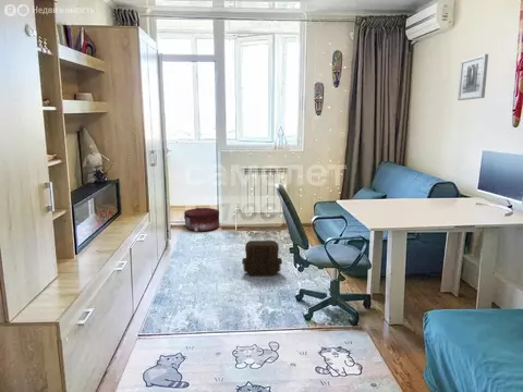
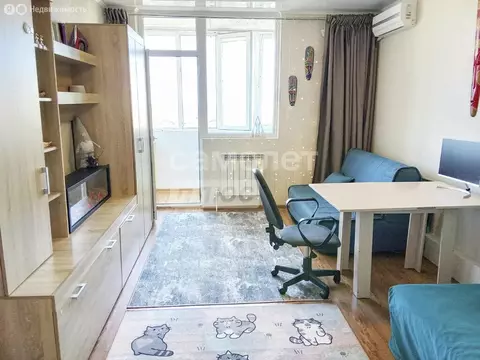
- pouf [183,207,220,232]
- backpack [241,240,283,277]
- wall art [457,53,489,101]
